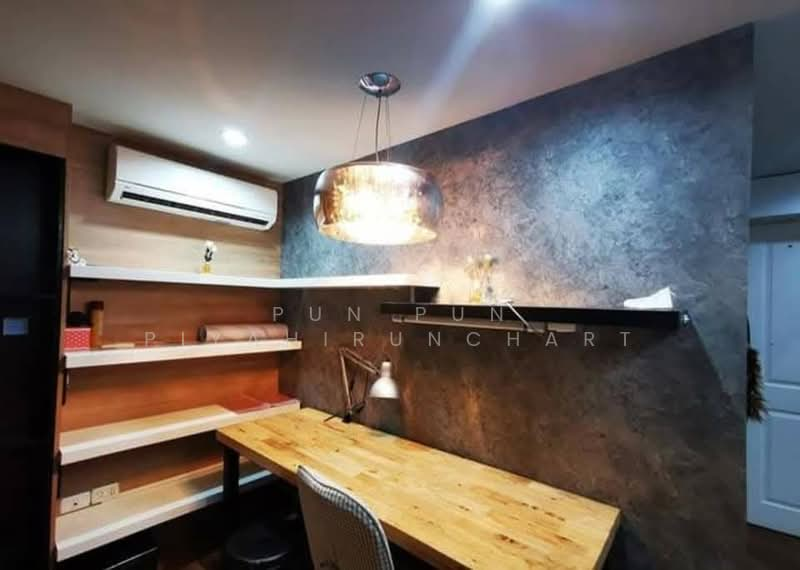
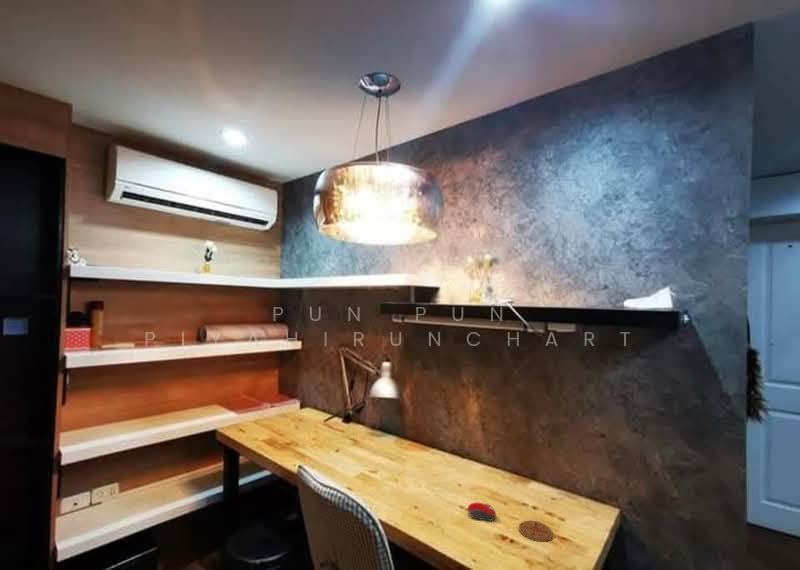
+ coaster [518,520,554,543]
+ computer mouse [467,501,497,522]
